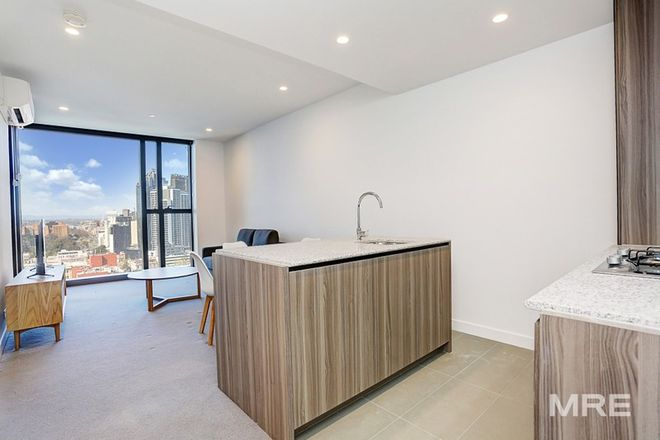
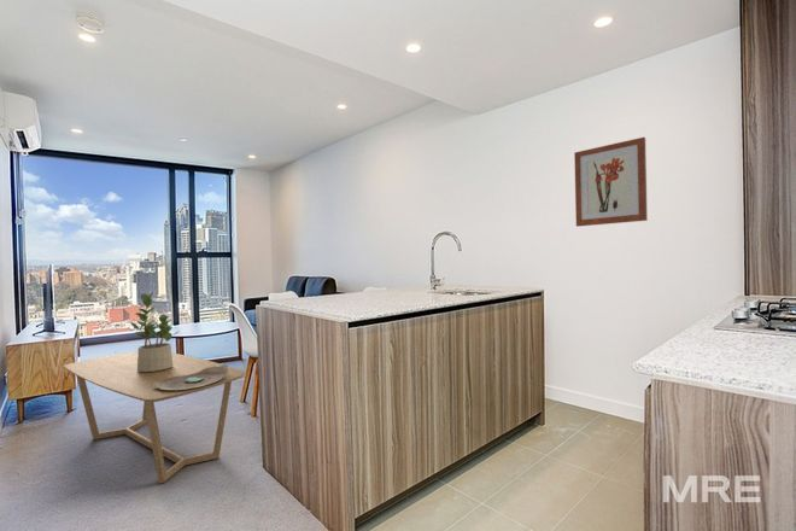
+ potted plant [129,291,181,372]
+ wall art [573,136,649,228]
+ decorative bowl [153,362,229,390]
+ coffee table [63,350,247,484]
